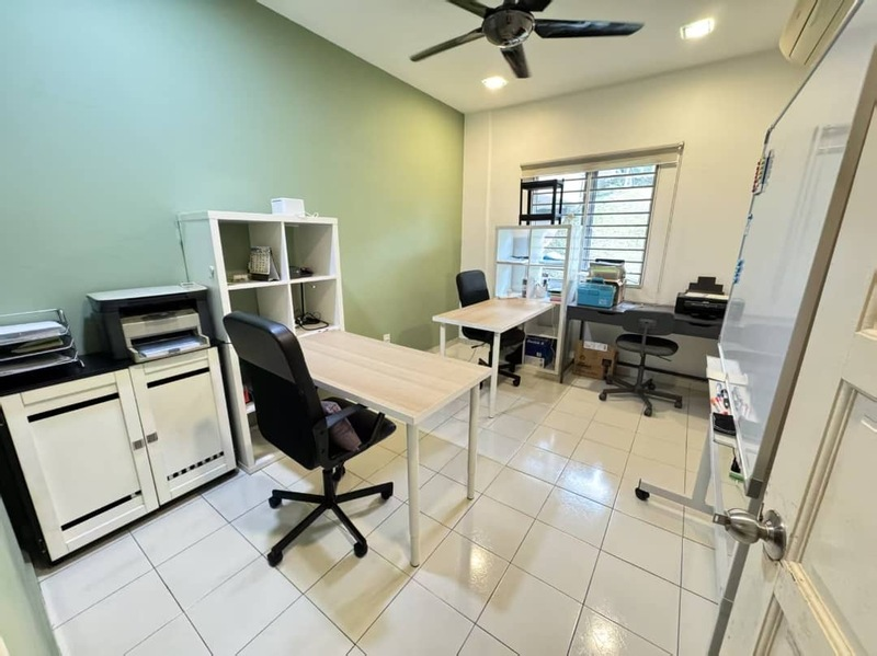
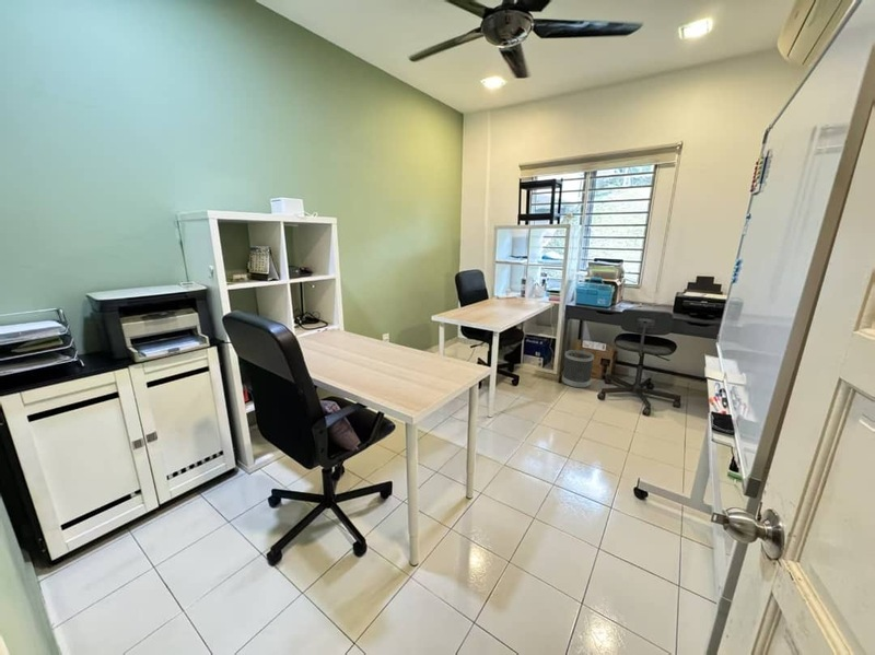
+ wastebasket [561,349,595,389]
